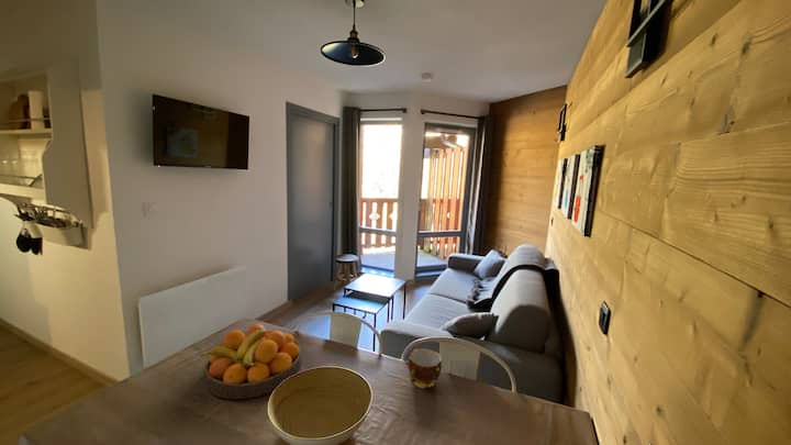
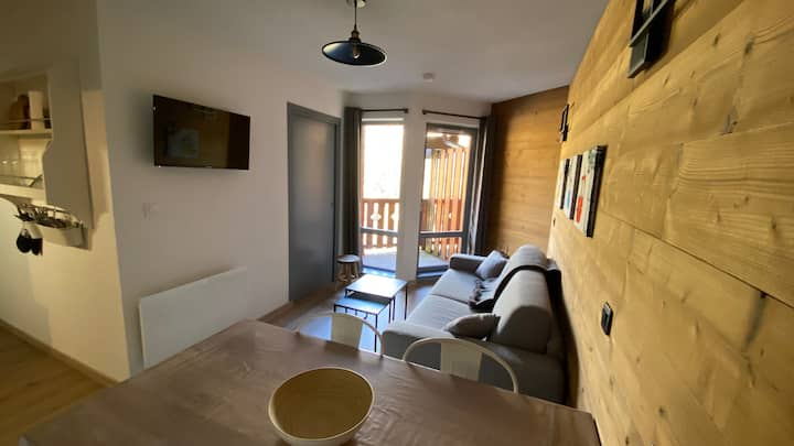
- fruit bowl [199,323,303,400]
- cup [408,347,443,389]
